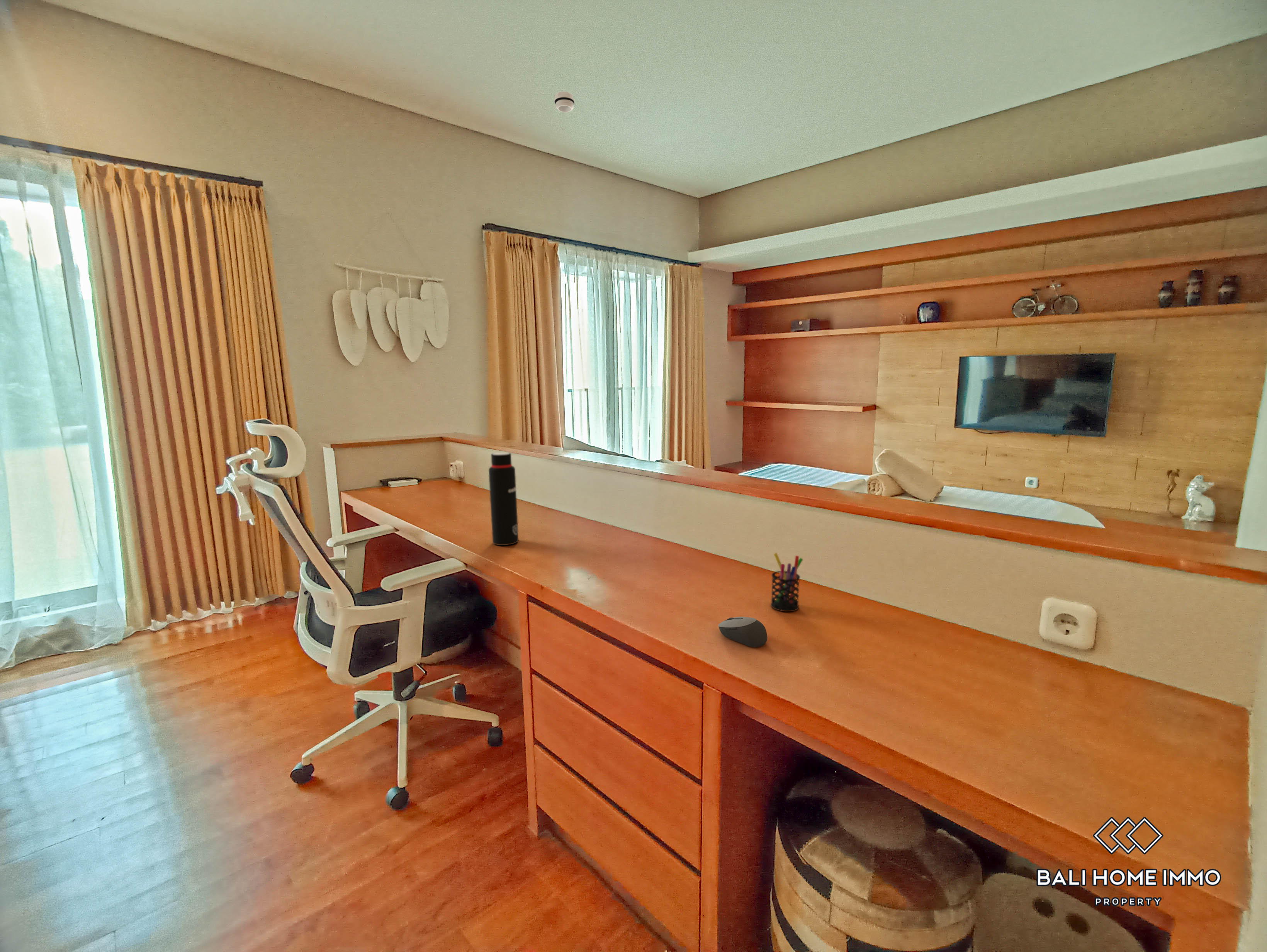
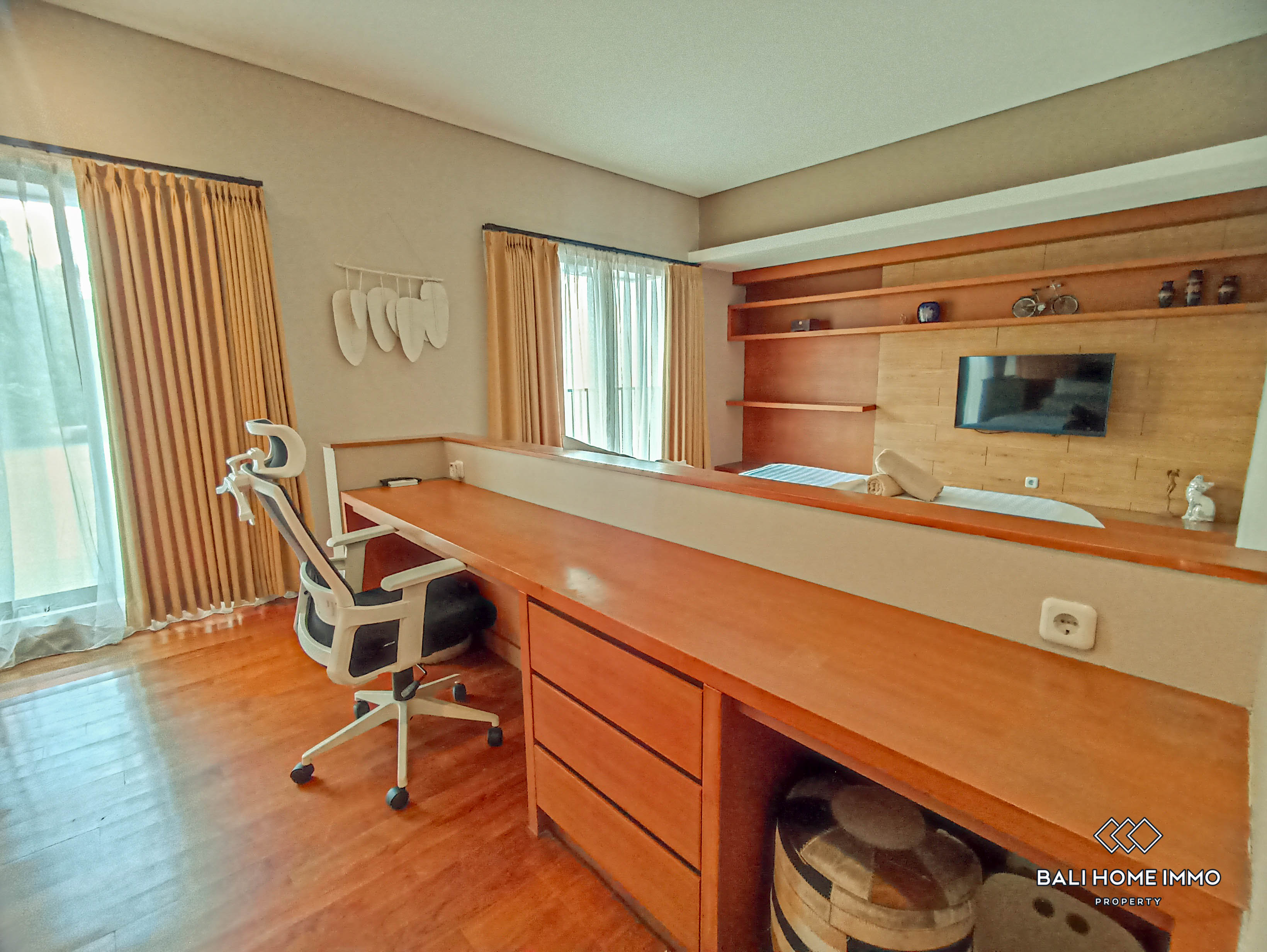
- pen holder [770,553,803,612]
- water bottle [488,452,519,546]
- smoke detector [554,91,575,113]
- computer mouse [718,616,768,648]
